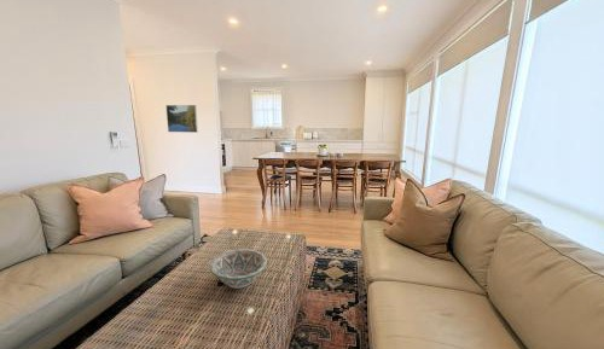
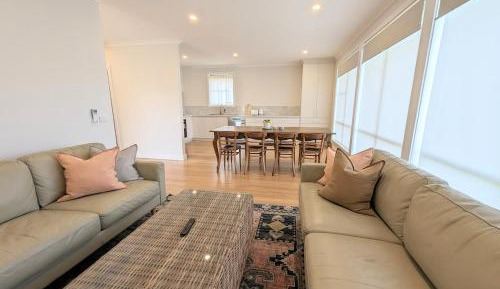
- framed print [164,104,199,134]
- decorative bowl [209,248,268,290]
